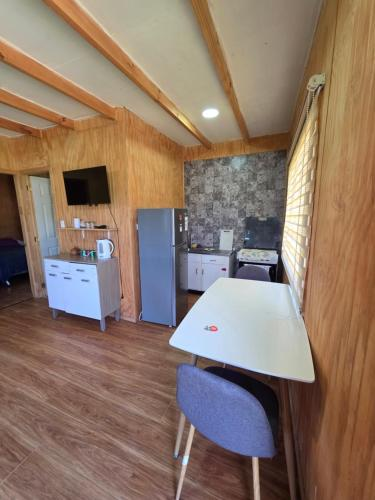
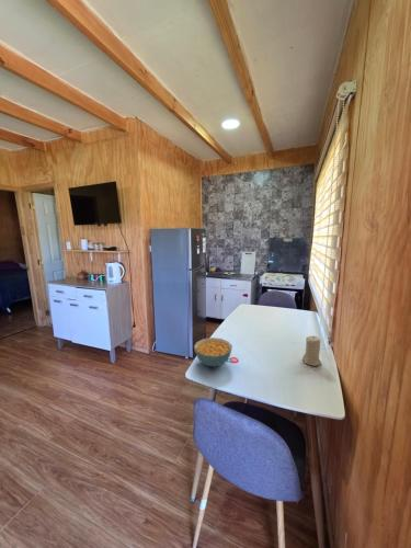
+ cereal bowl [193,336,233,367]
+ candle [301,335,322,367]
